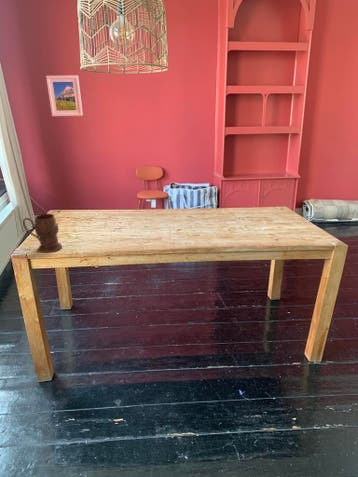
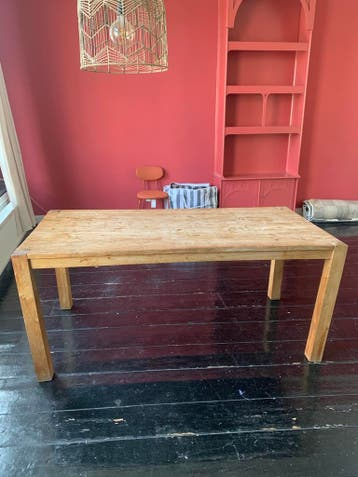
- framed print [45,75,84,117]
- mug [22,213,63,254]
